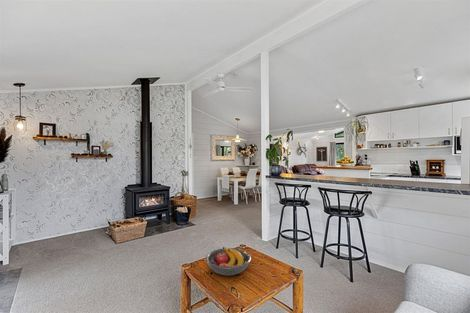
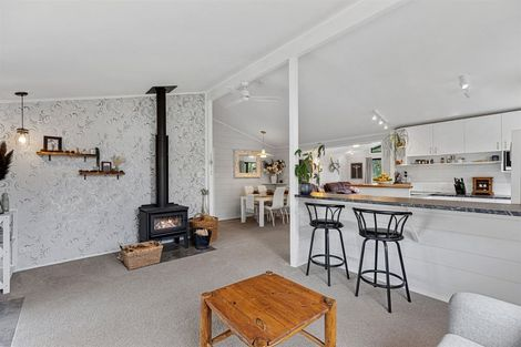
- fruit bowl [205,246,252,277]
